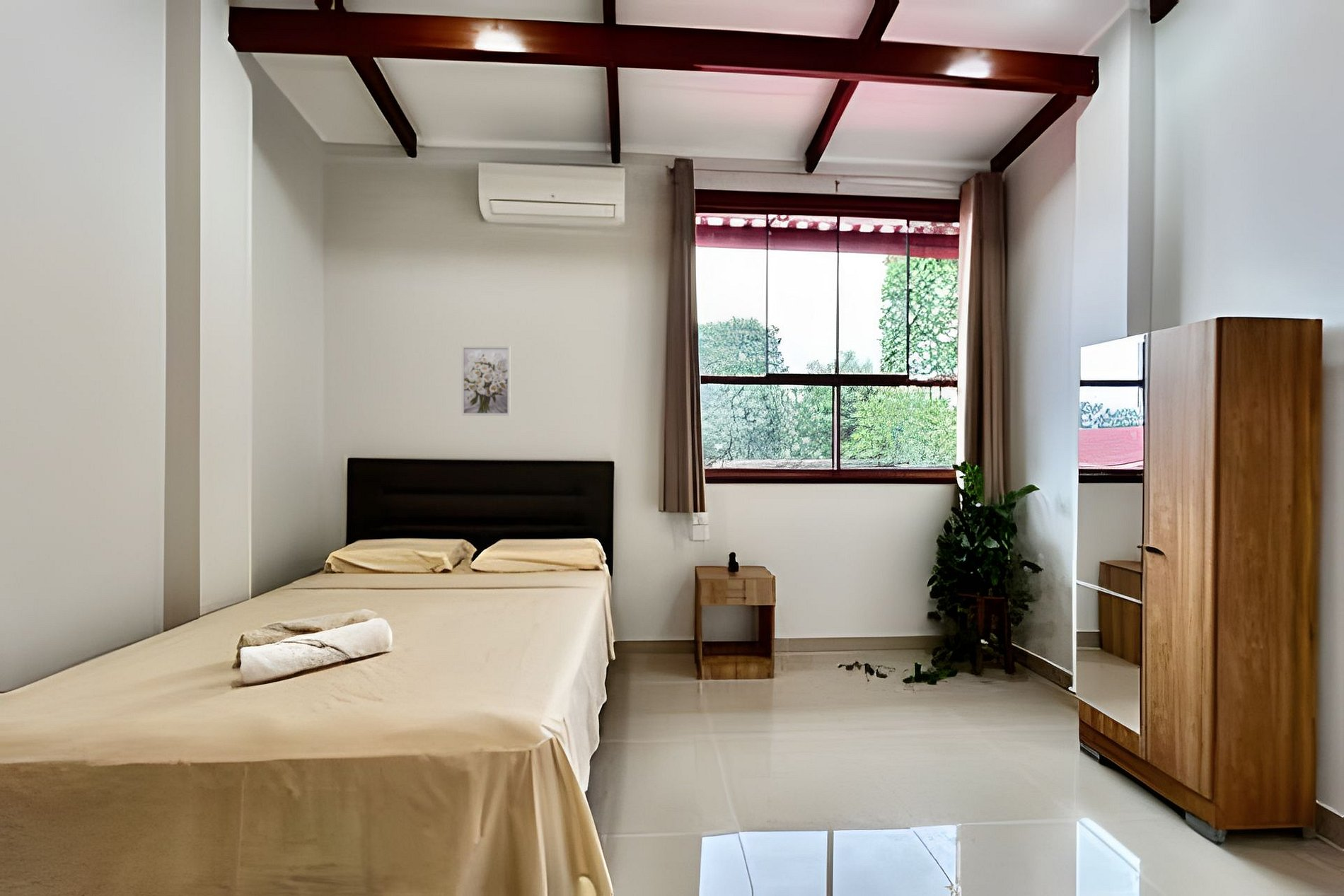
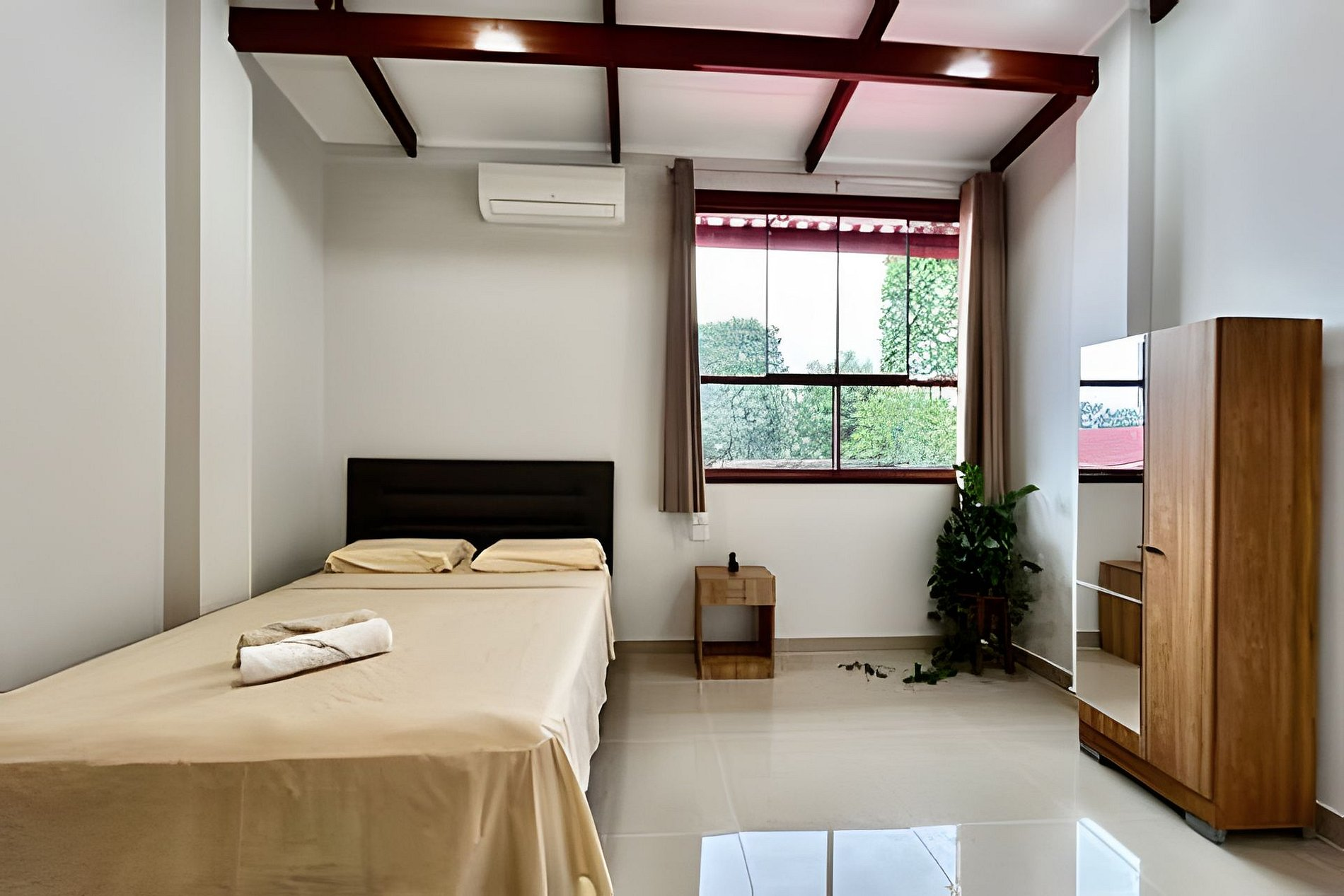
- wall art [461,345,511,417]
